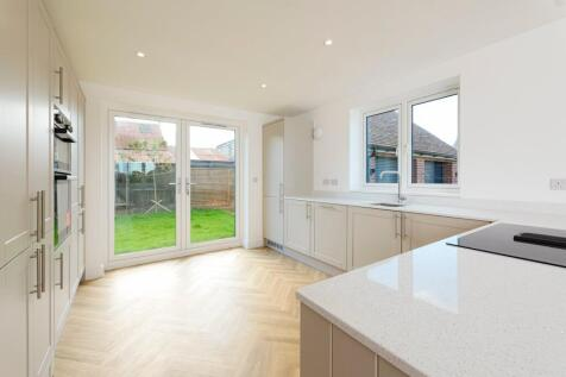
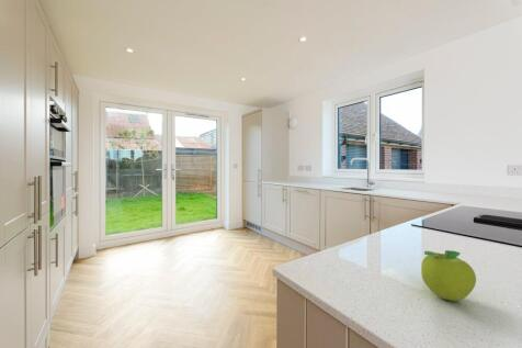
+ fruit [420,249,477,302]
